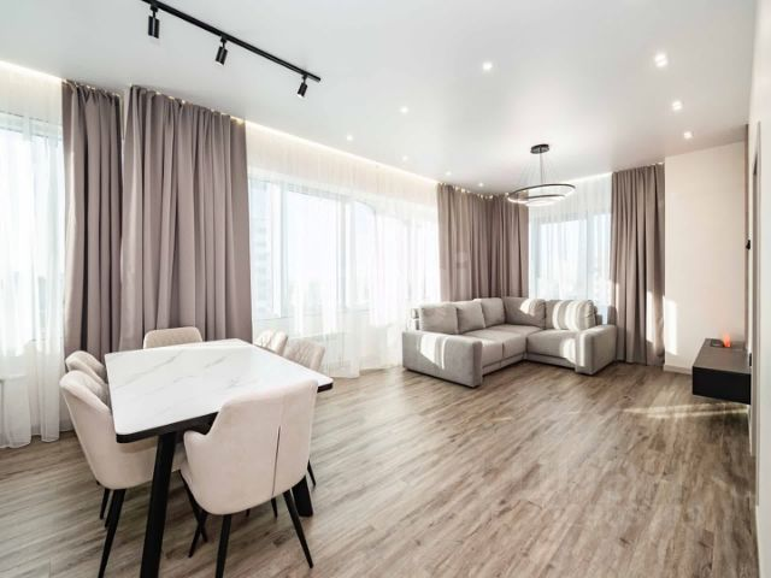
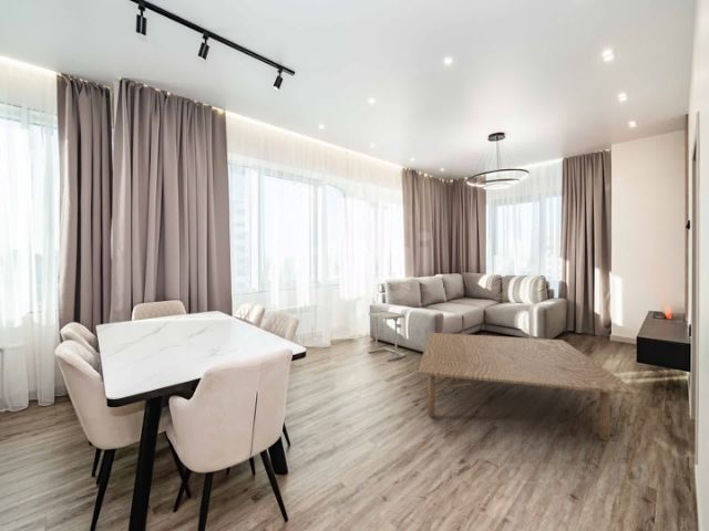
+ side table [367,310,405,362]
+ coffee table [417,332,641,442]
